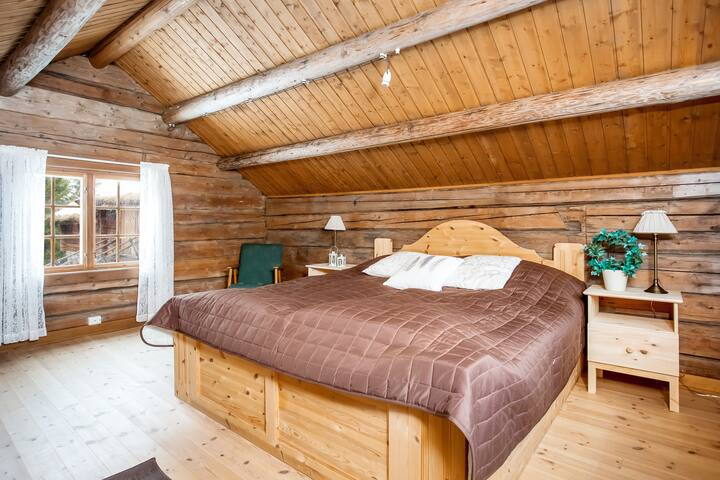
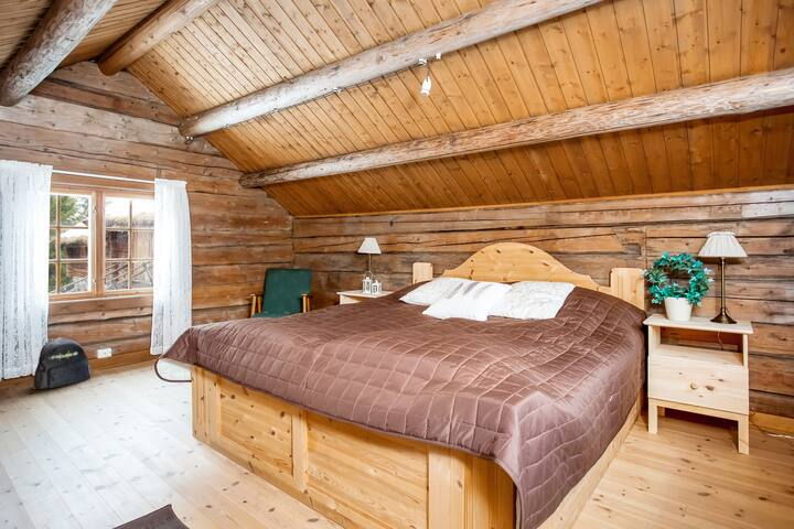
+ backpack [32,336,92,390]
